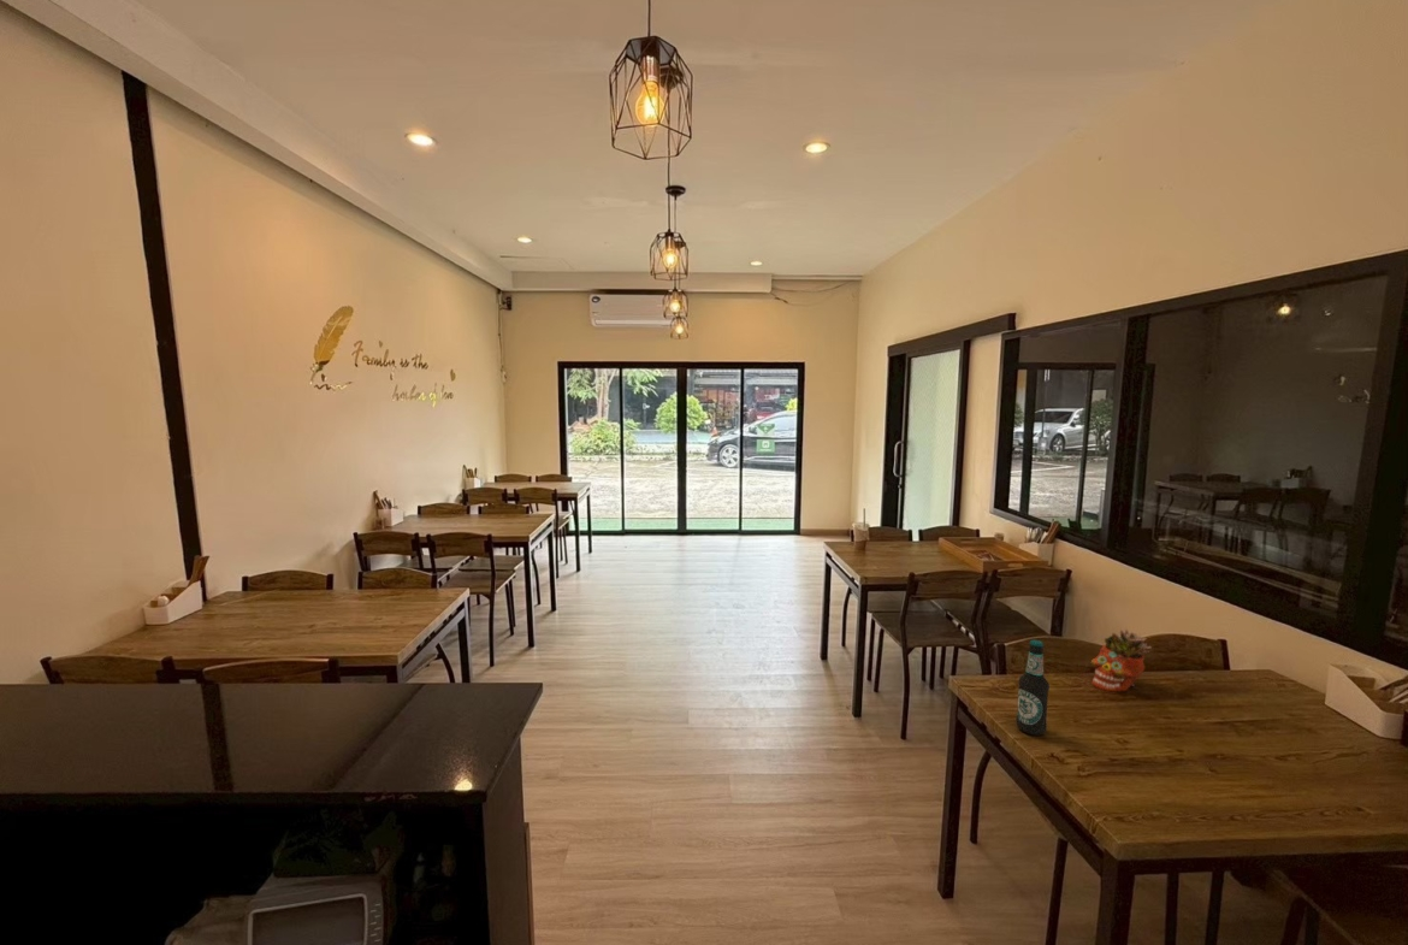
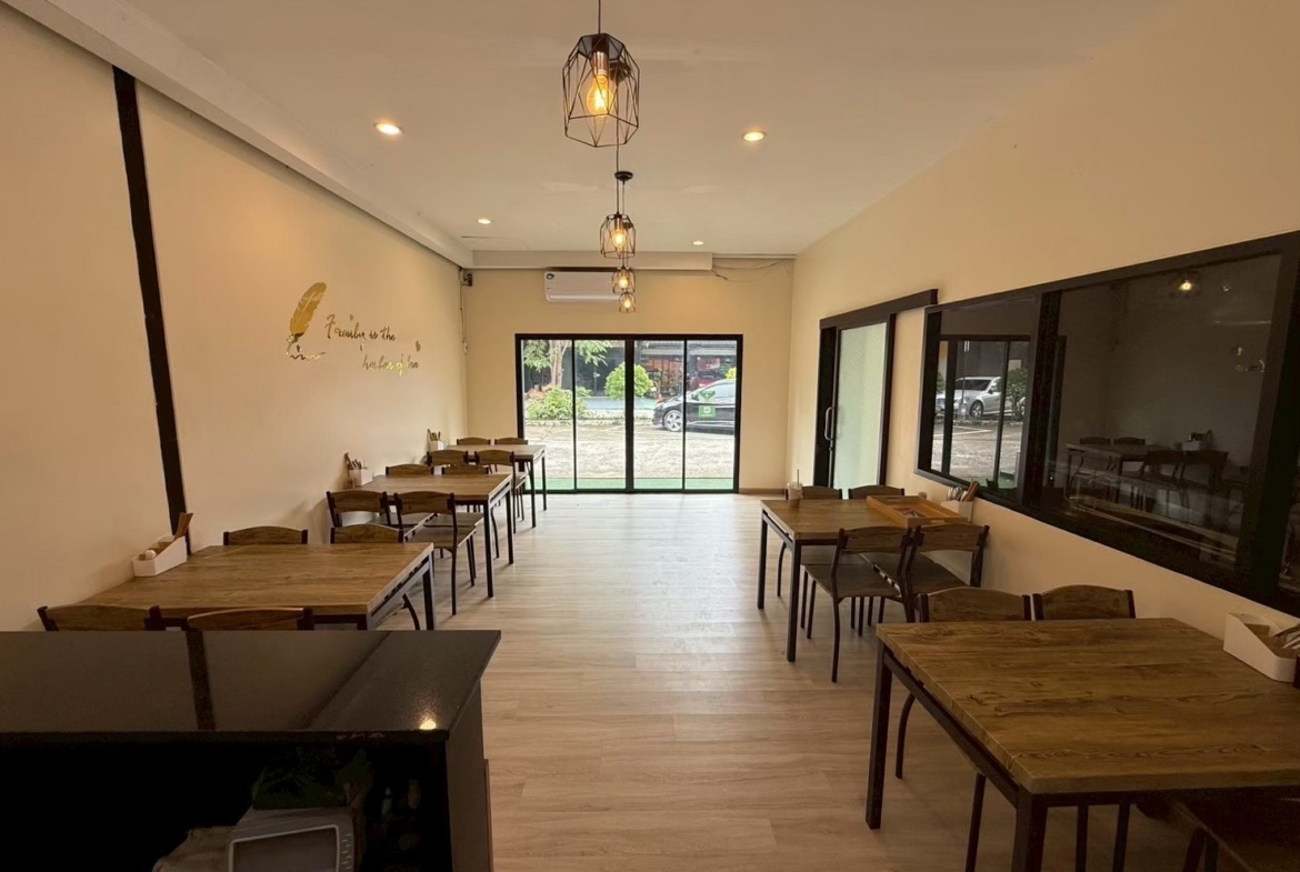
- bottle [1014,639,1051,736]
- succulent planter [1090,628,1153,692]
